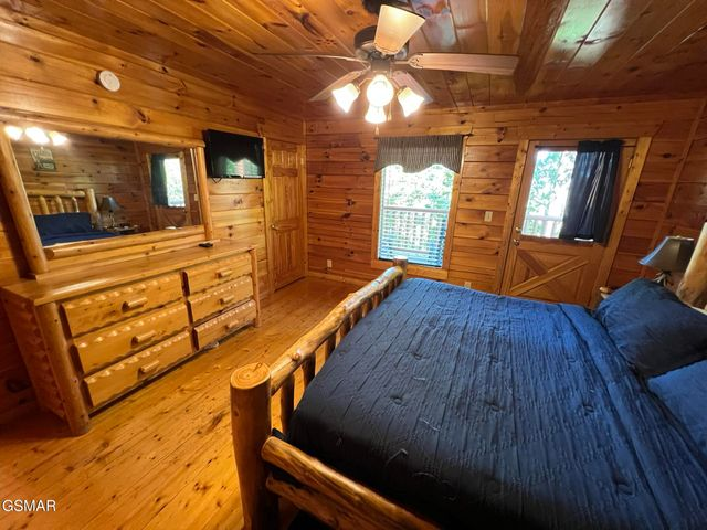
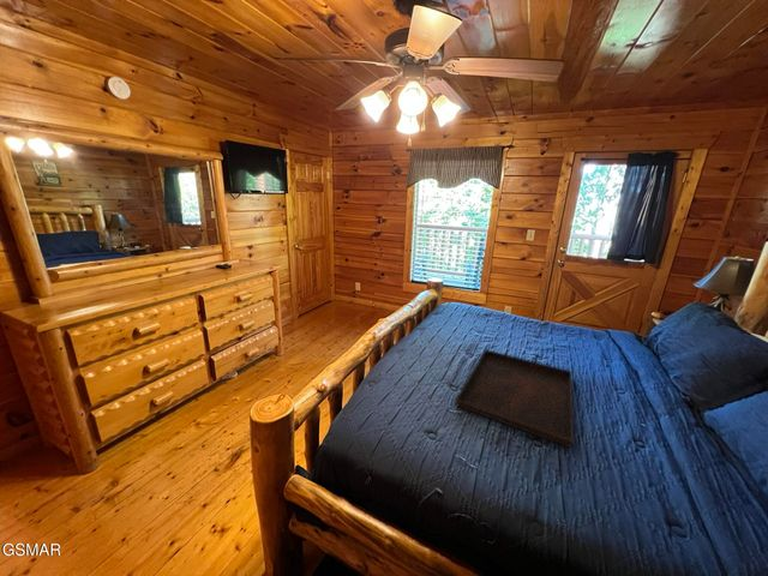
+ serving tray [454,348,575,449]
